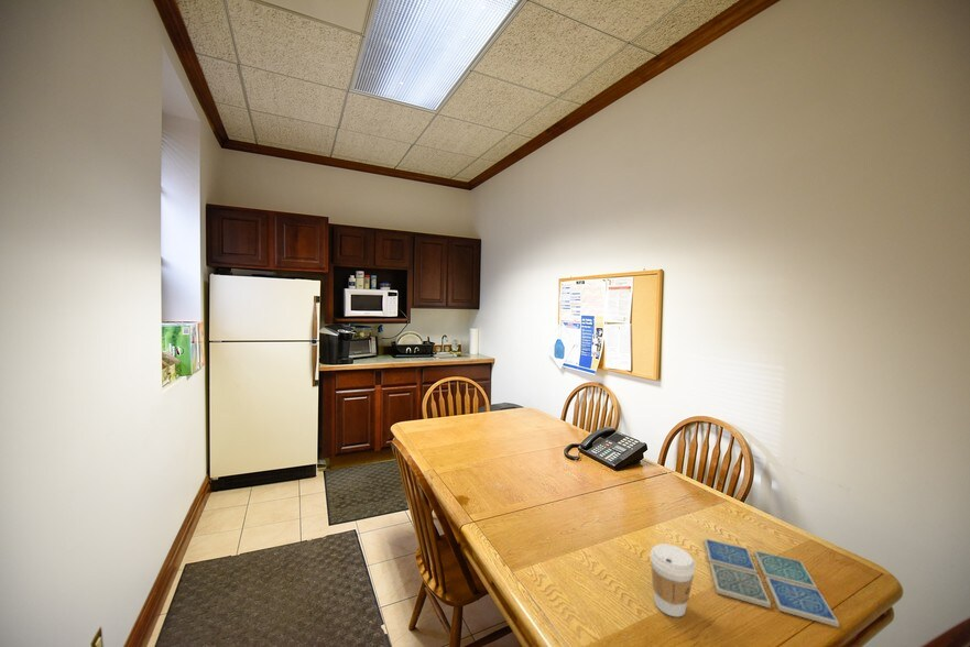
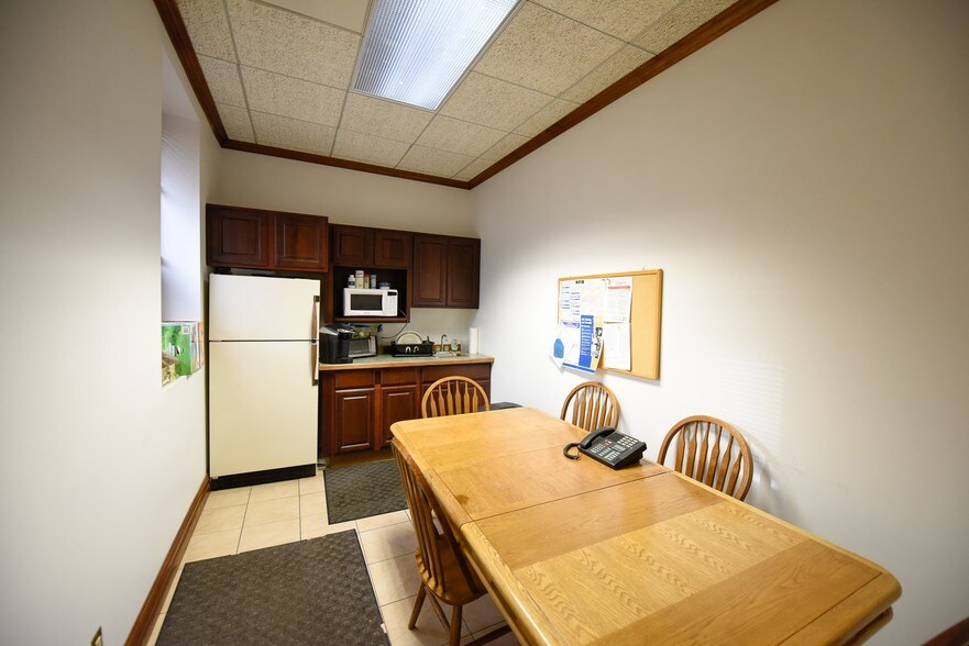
- drink coaster [702,537,840,628]
- coffee cup [650,542,696,618]
